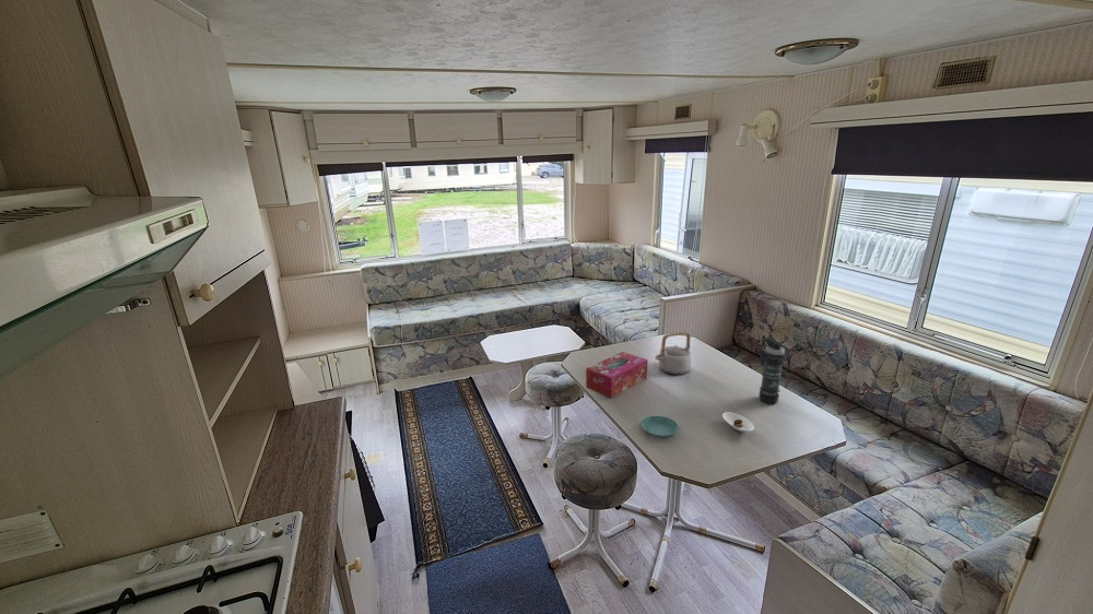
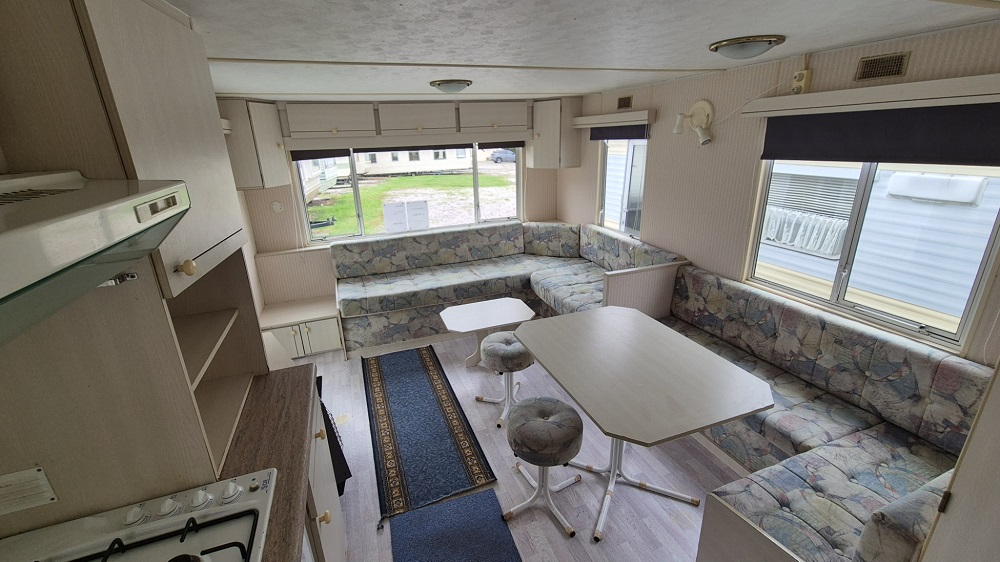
- tissue box [585,351,648,399]
- saucer [640,415,680,439]
- saucer [721,411,755,433]
- smoke grenade [757,336,786,404]
- teapot [655,331,692,376]
